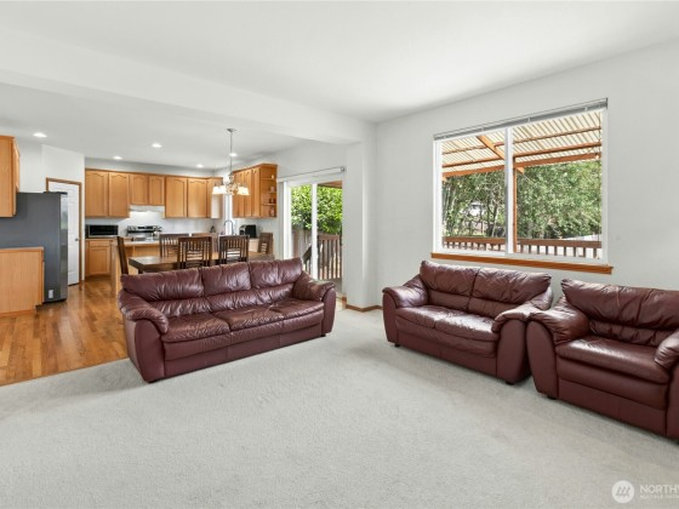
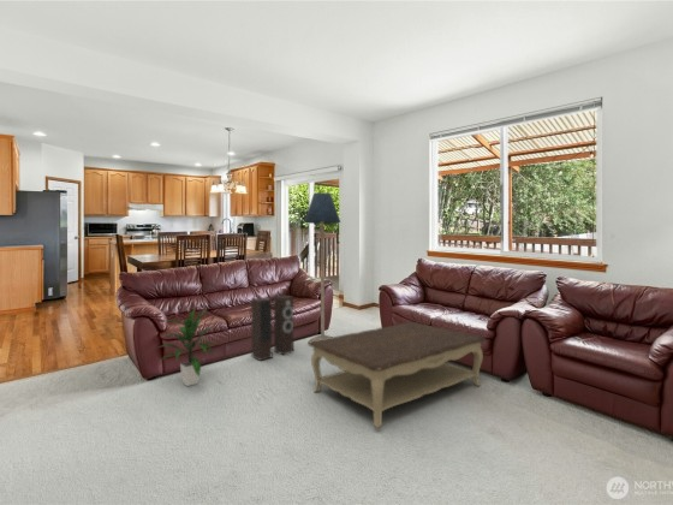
+ coffee table [308,321,487,429]
+ floor lamp [303,192,341,344]
+ indoor plant [157,308,218,387]
+ speaker [250,295,294,362]
